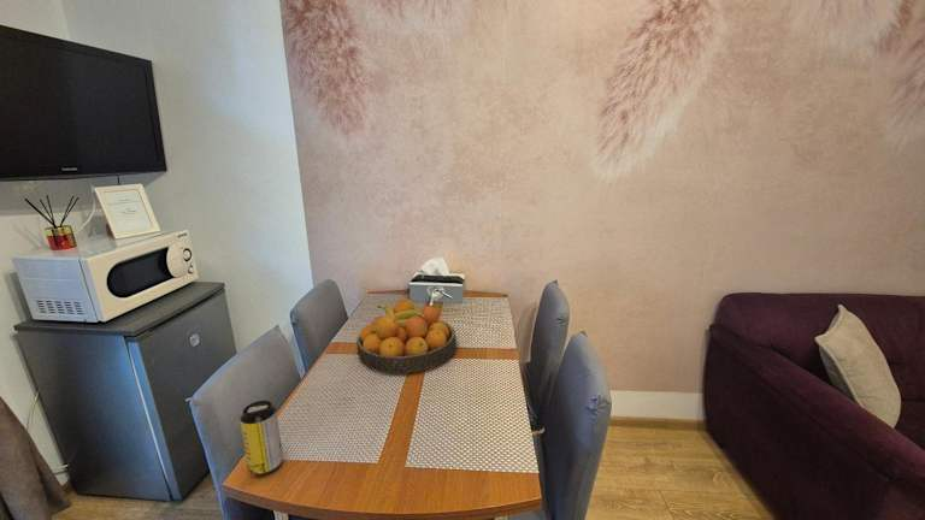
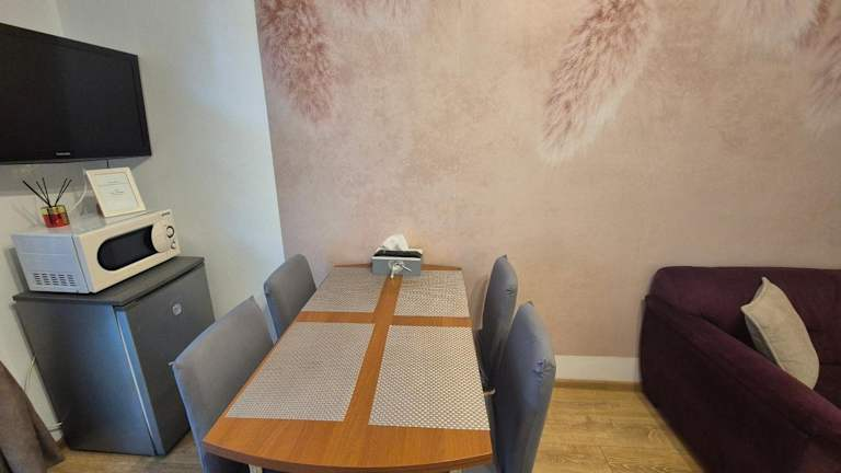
- beverage can [238,400,284,477]
- fruit bowl [355,299,458,374]
